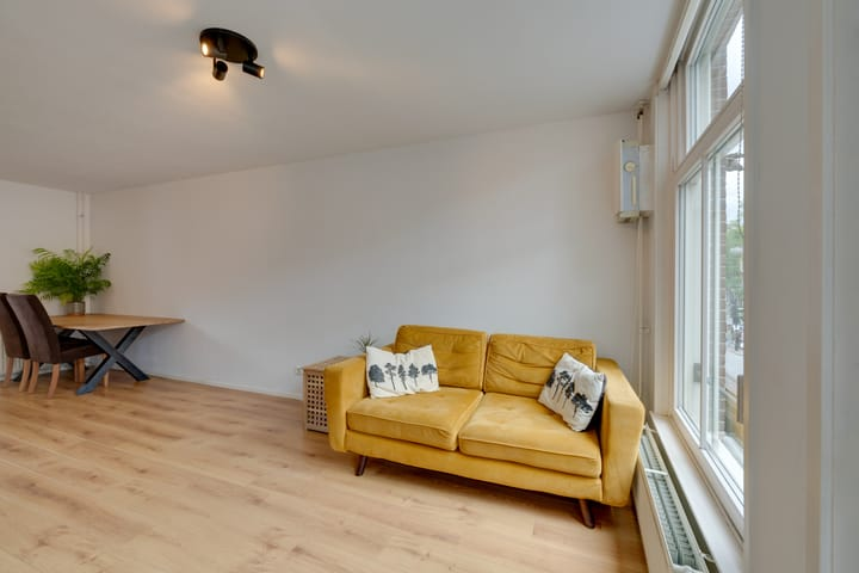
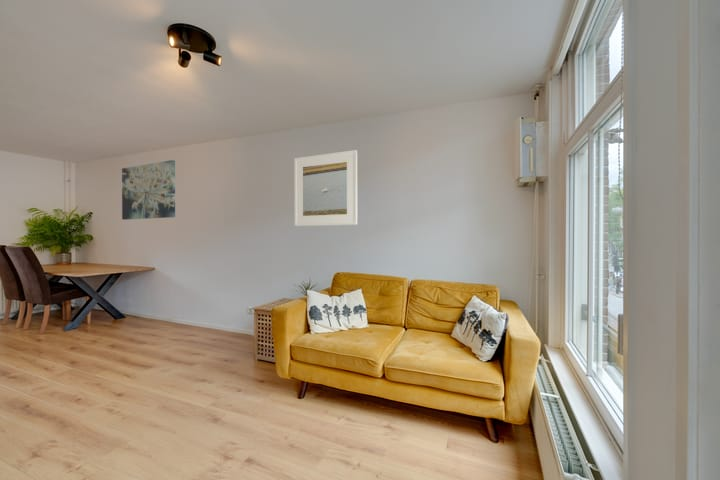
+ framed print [293,149,358,227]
+ wall art [121,159,176,221]
